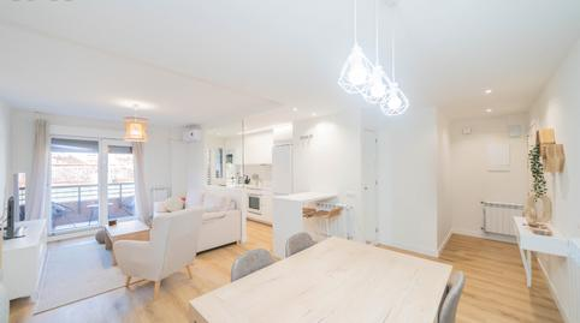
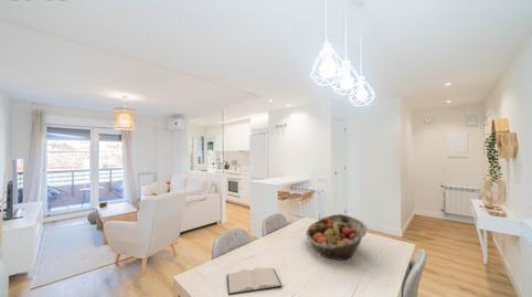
+ hardback book [226,266,284,297]
+ fruit basket [305,213,369,262]
